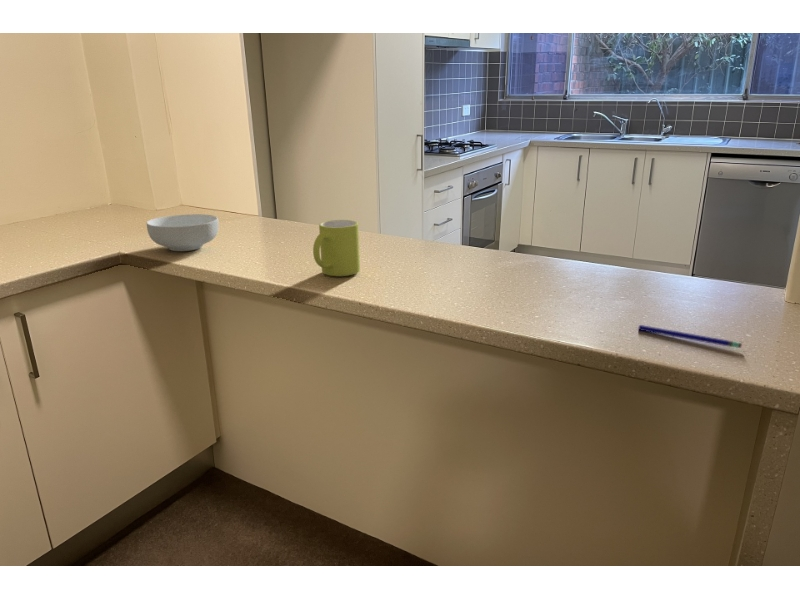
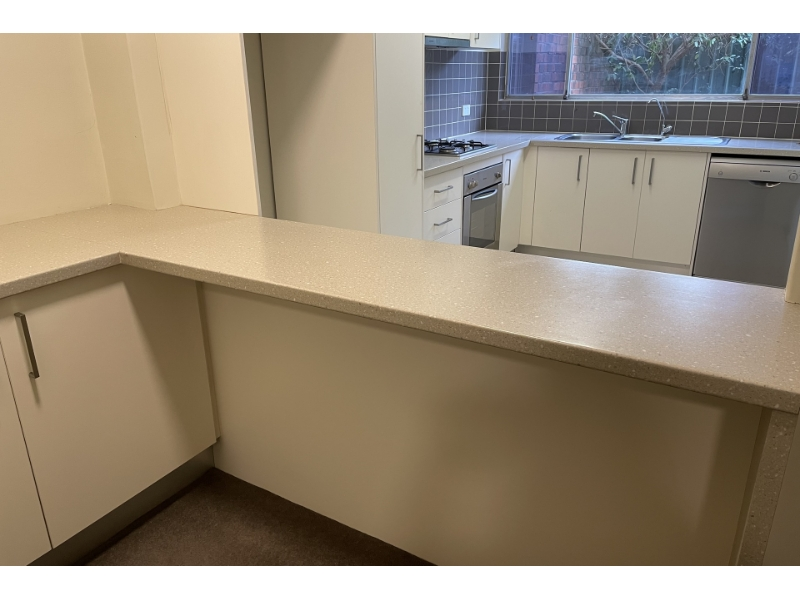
- cereal bowl [146,213,220,252]
- mug [312,219,361,277]
- pen [637,324,743,349]
